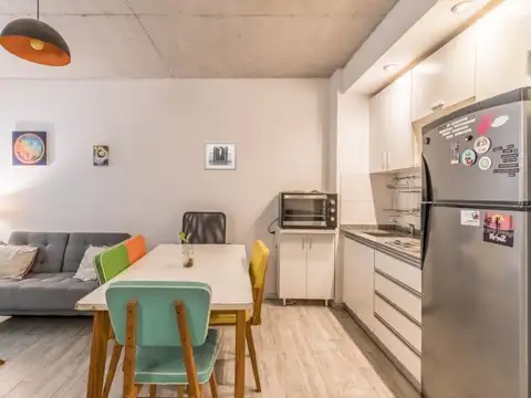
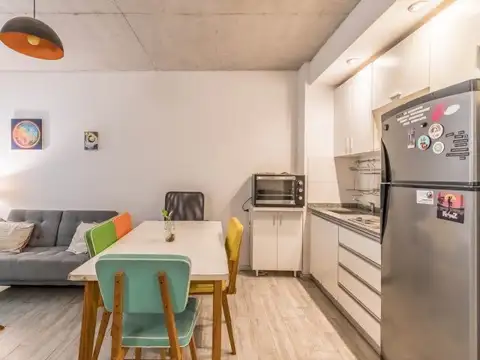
- wall art [202,140,238,171]
